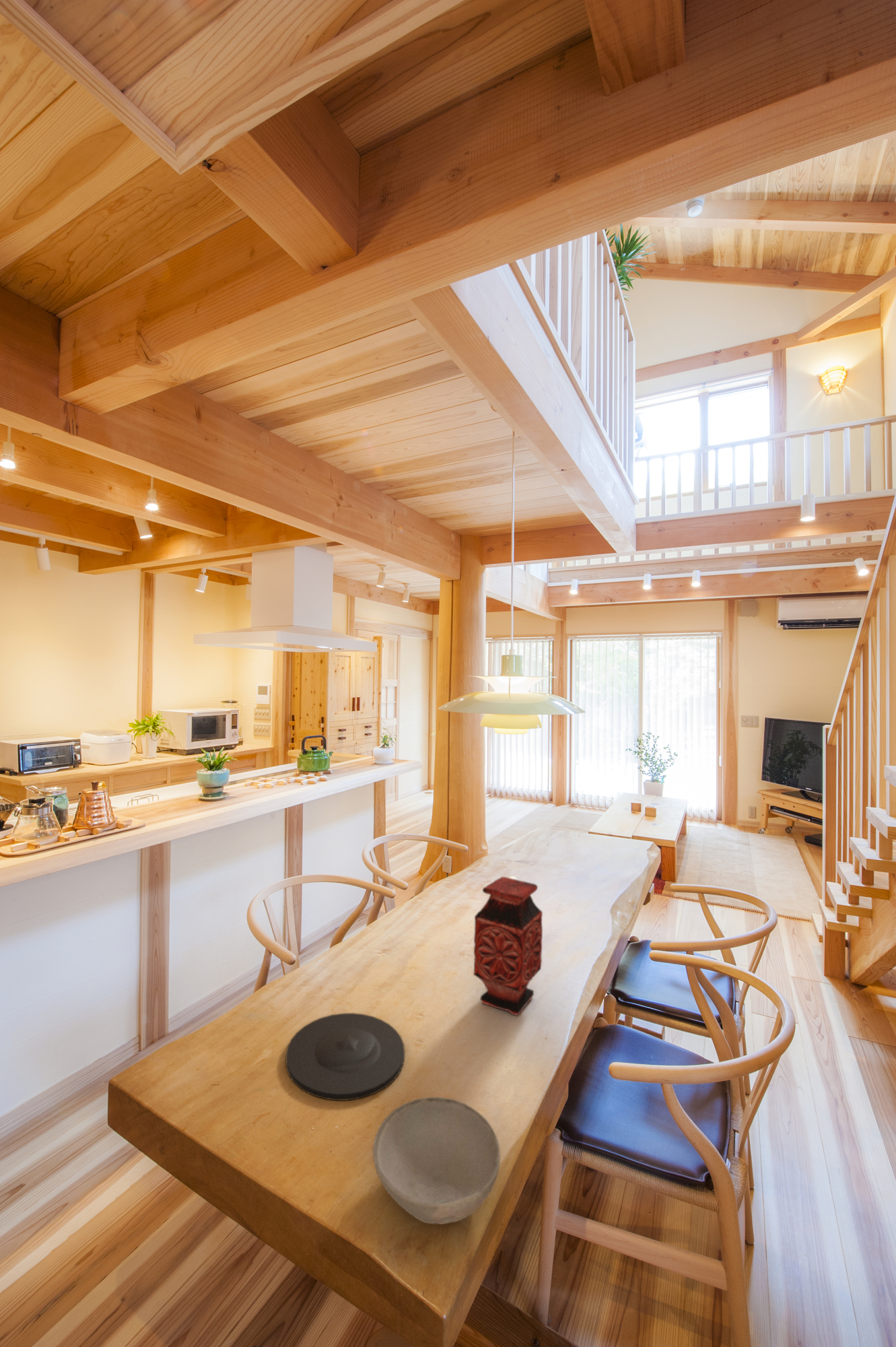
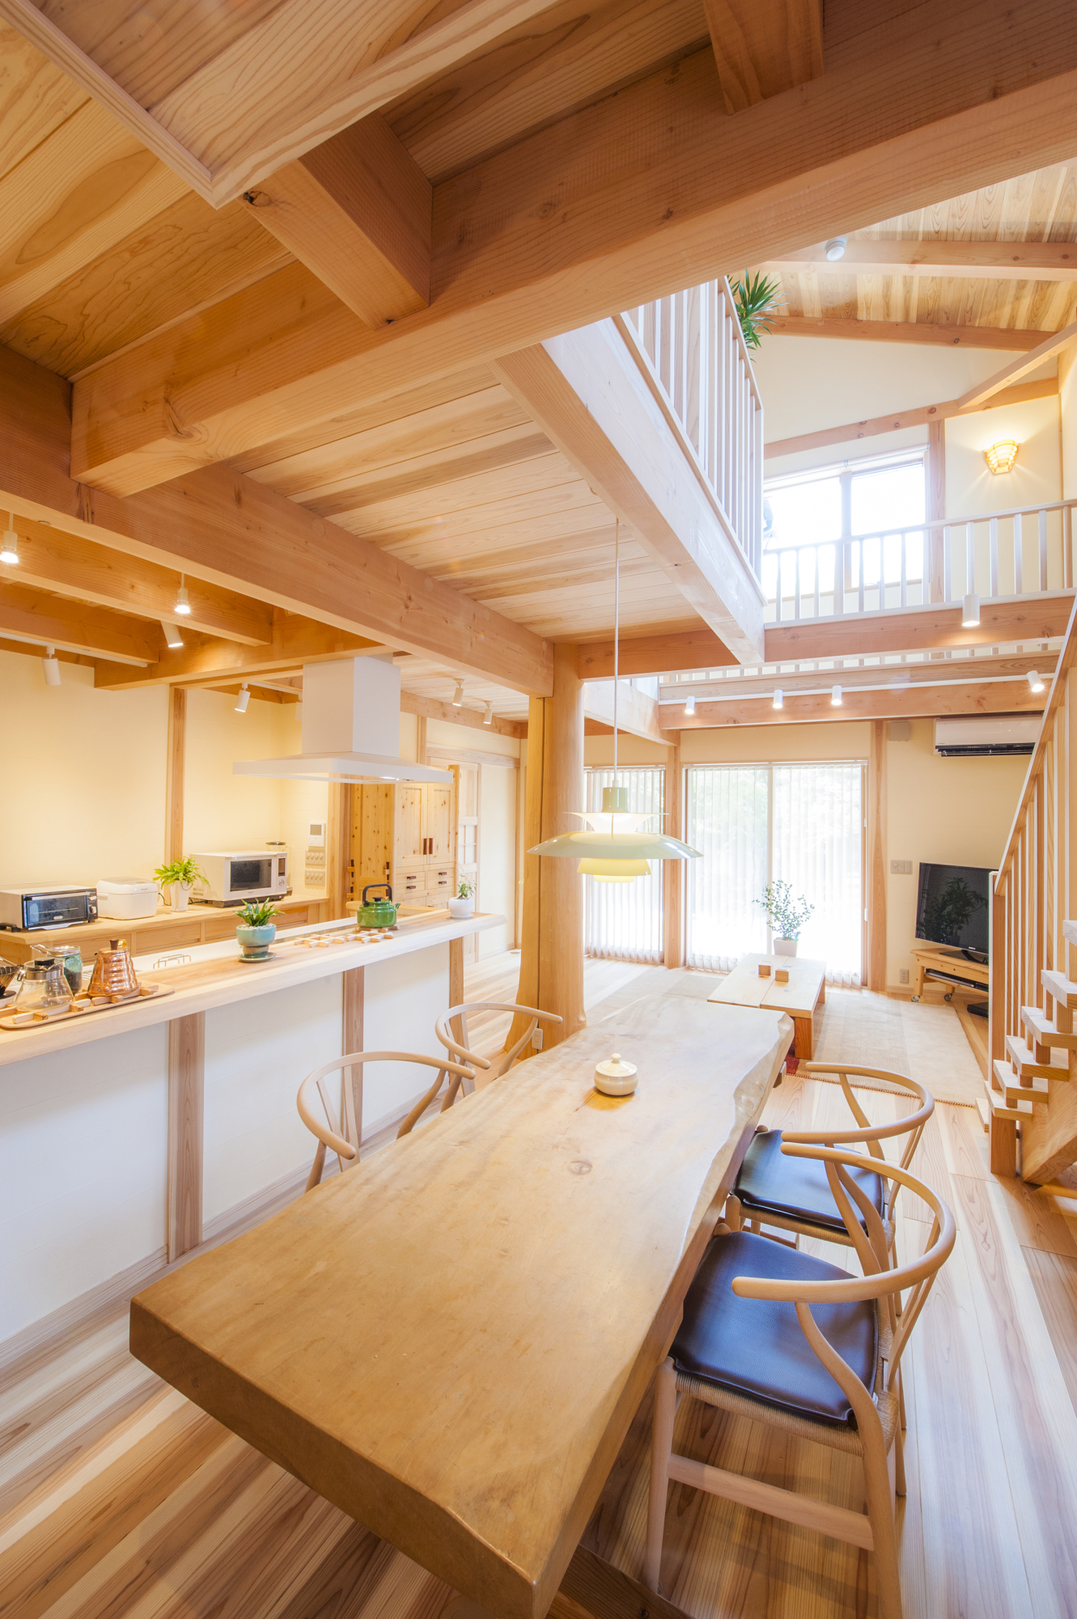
- bowl [372,1096,501,1225]
- plate [285,1012,405,1101]
- vase [473,876,543,1016]
